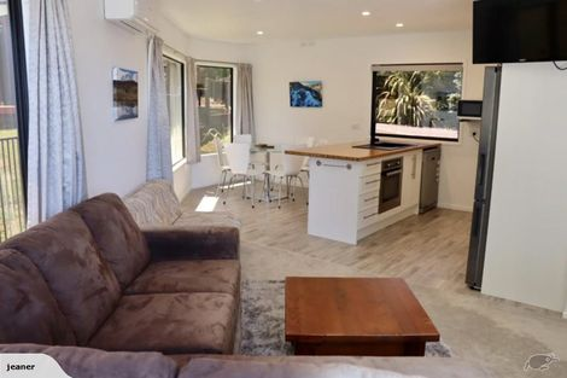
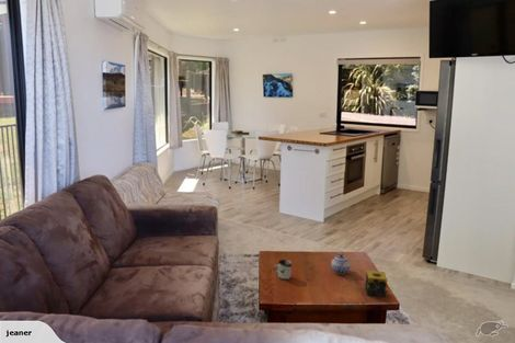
+ teapot [330,253,351,275]
+ cup [273,259,293,281]
+ candle [364,270,388,298]
